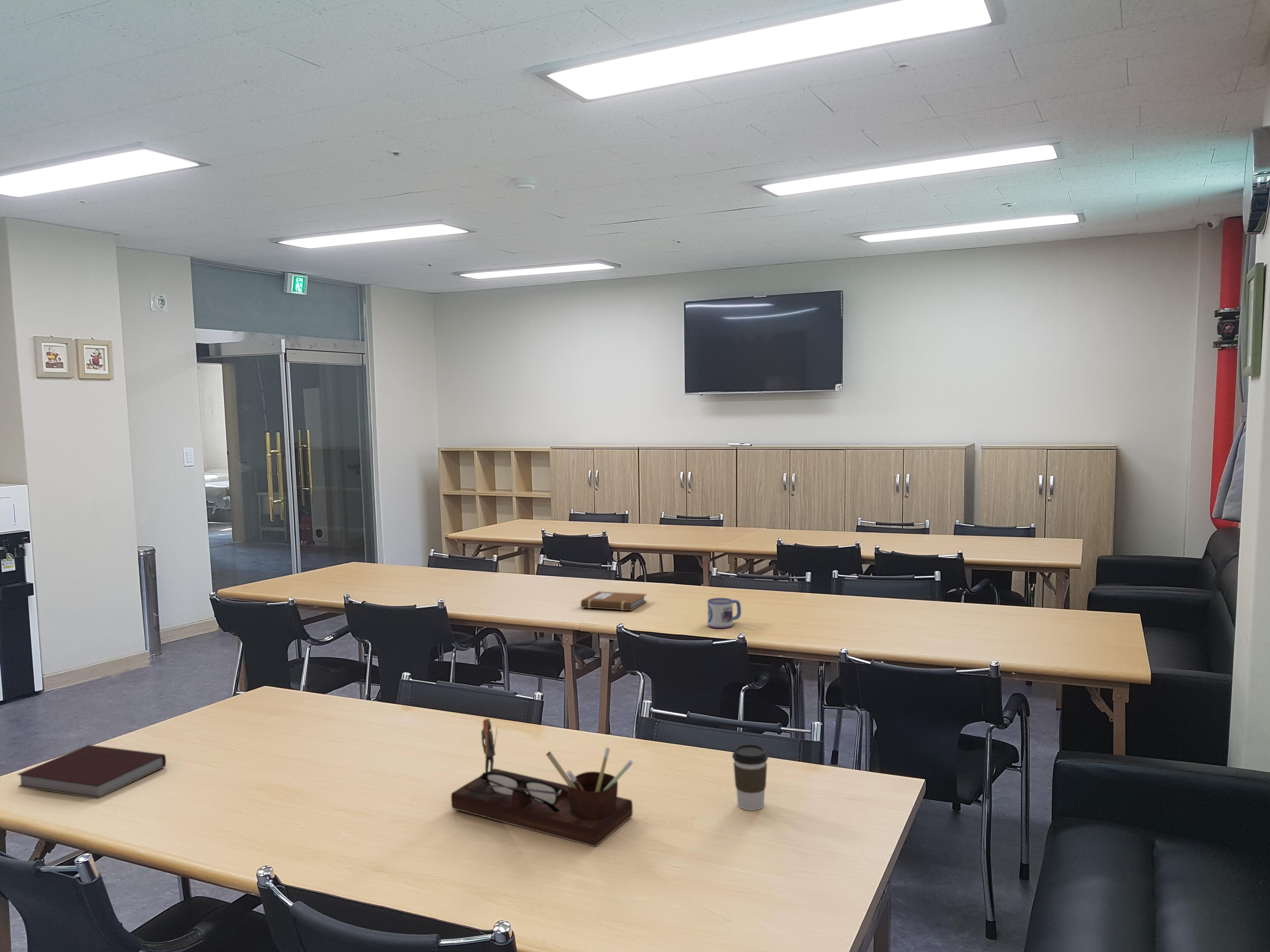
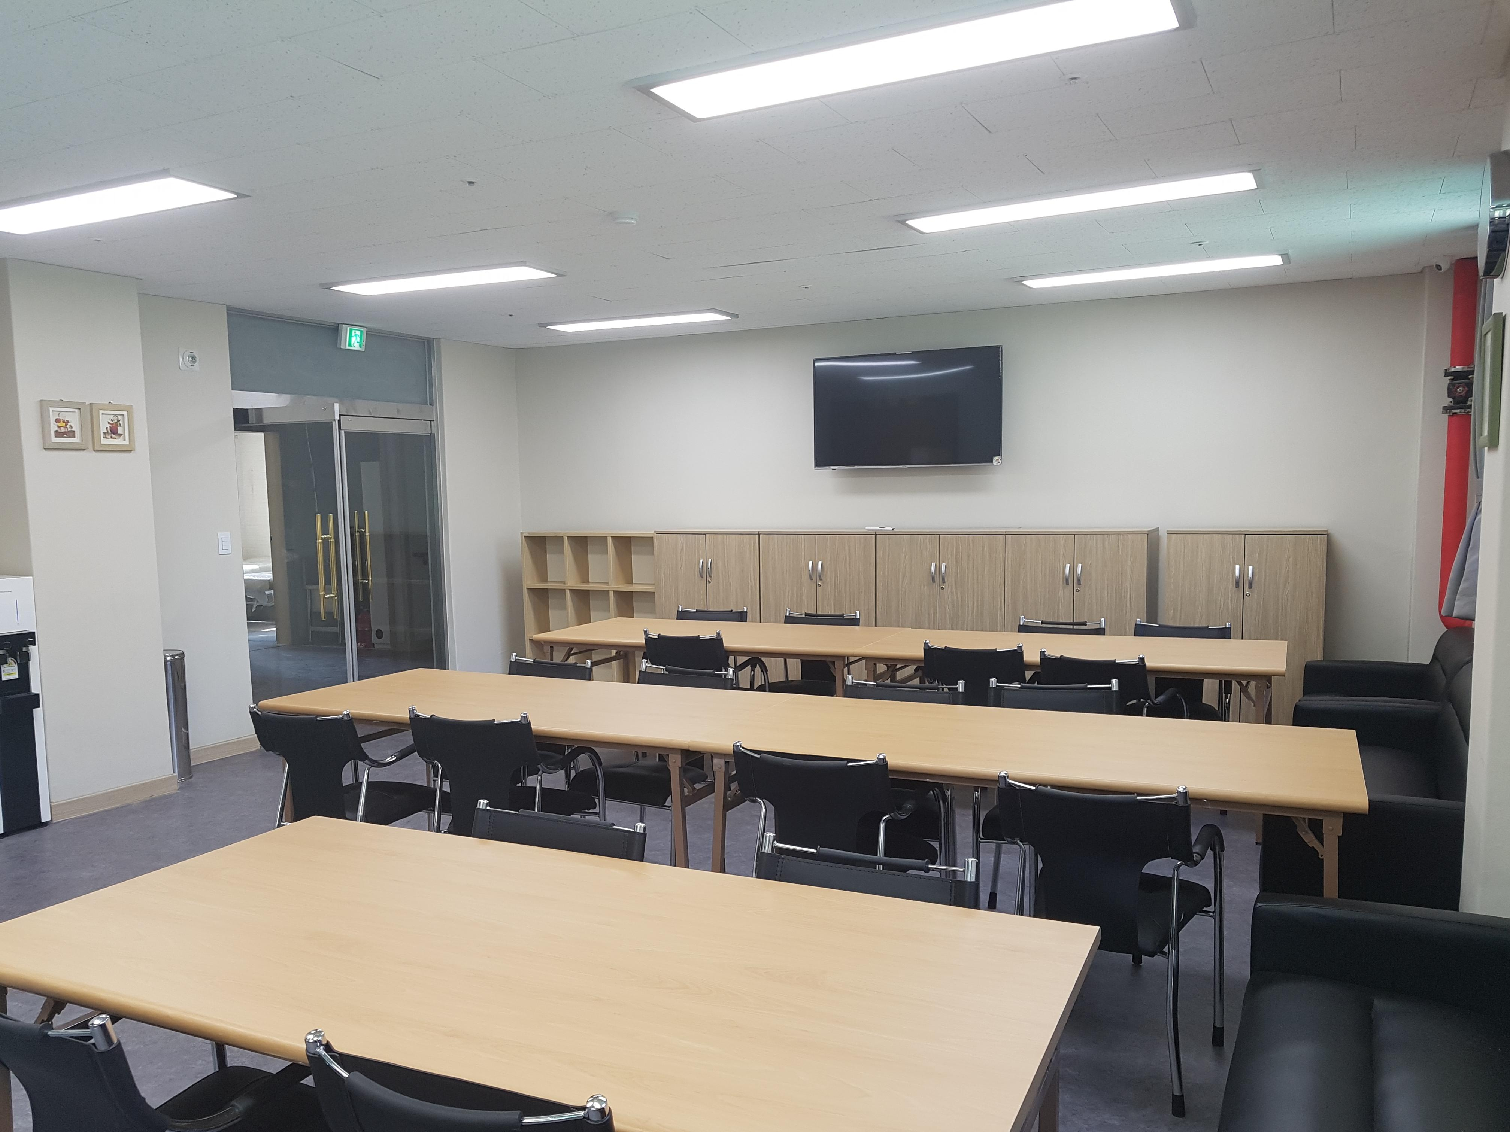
- desk organizer [451,718,633,847]
- notebook [580,591,647,611]
- mug [707,598,741,628]
- coffee cup [732,744,769,811]
- notebook [17,745,166,799]
